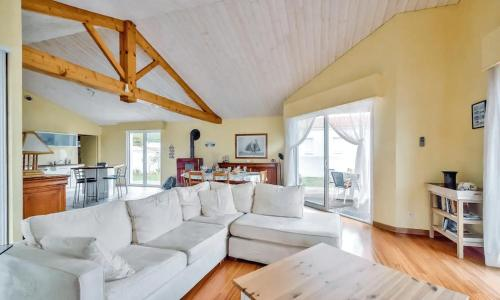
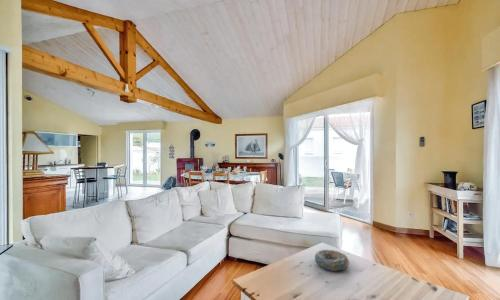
+ decorative bowl [314,249,350,272]
